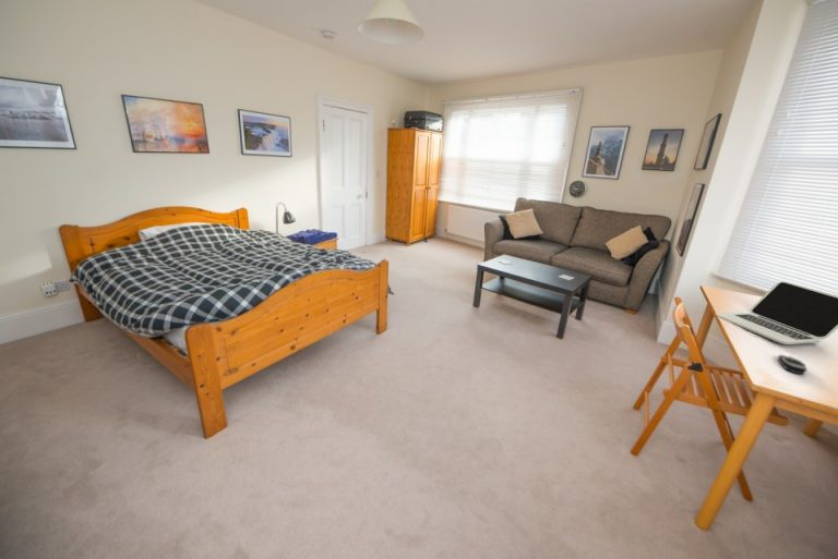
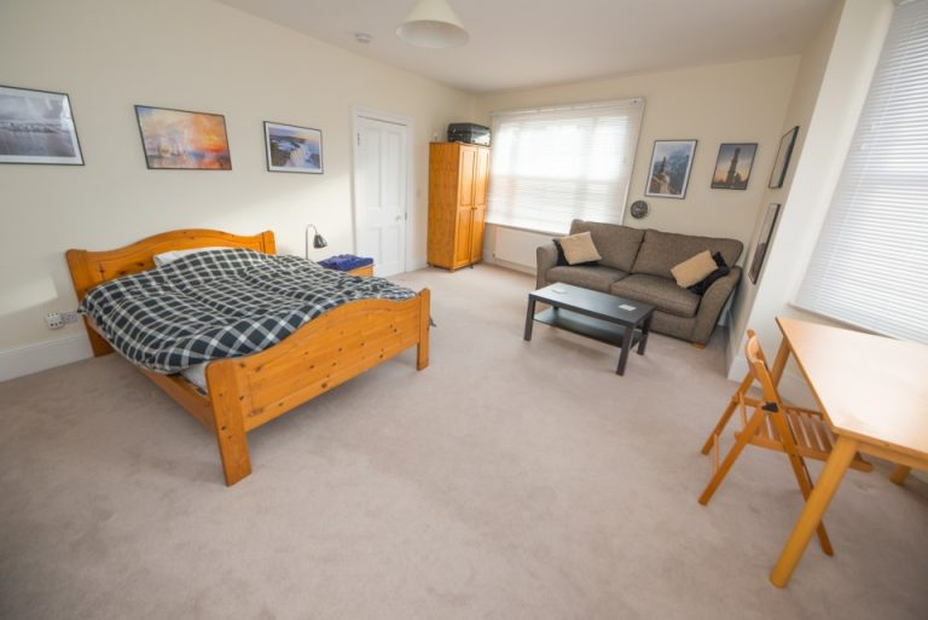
- computer mouse [777,354,807,376]
- laptop [715,281,838,345]
